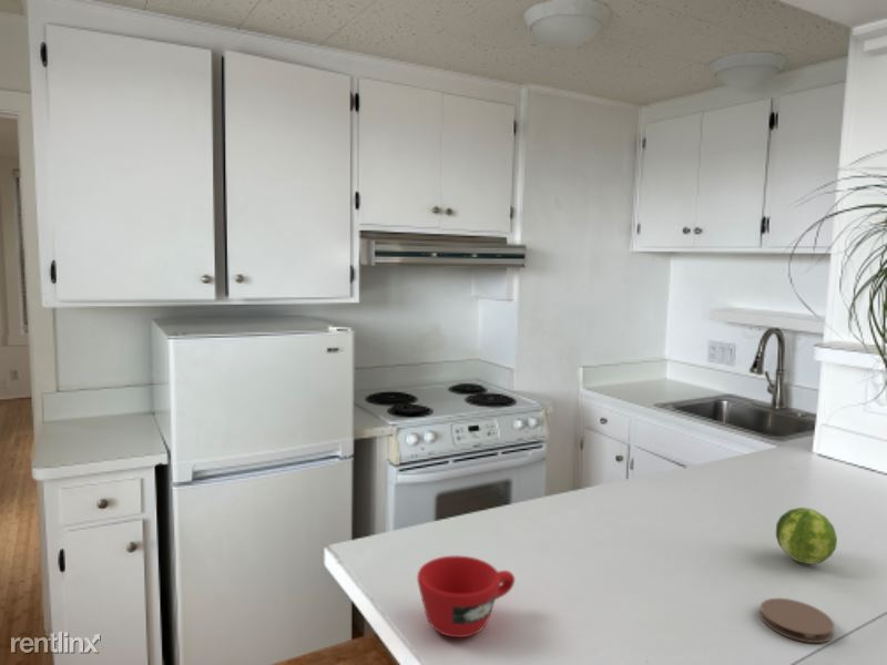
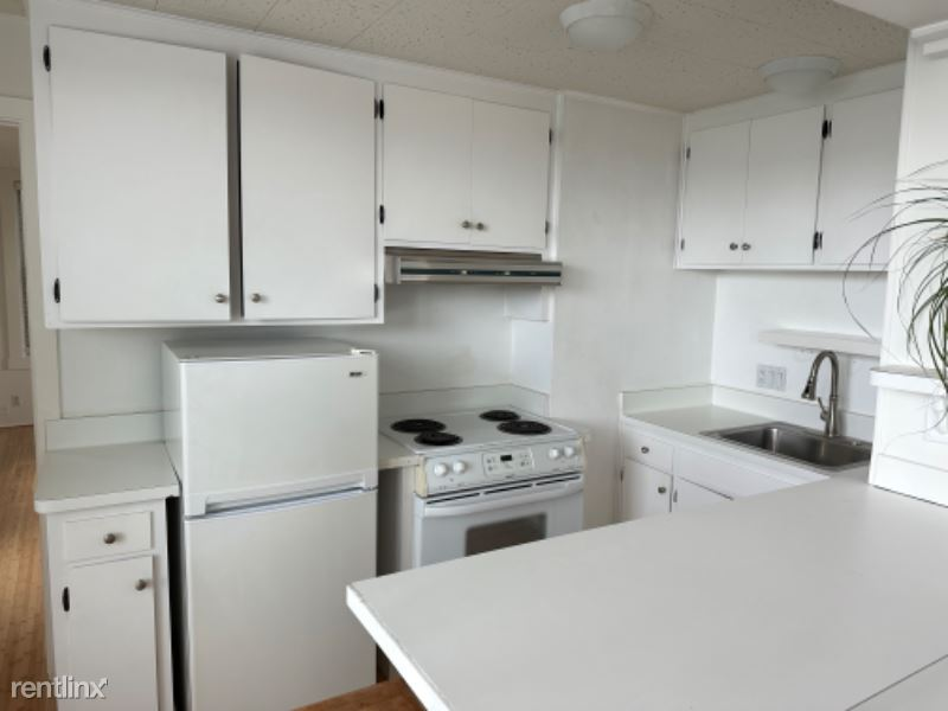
- coaster [758,597,835,644]
- cup [416,554,516,638]
- fruit [775,507,838,565]
